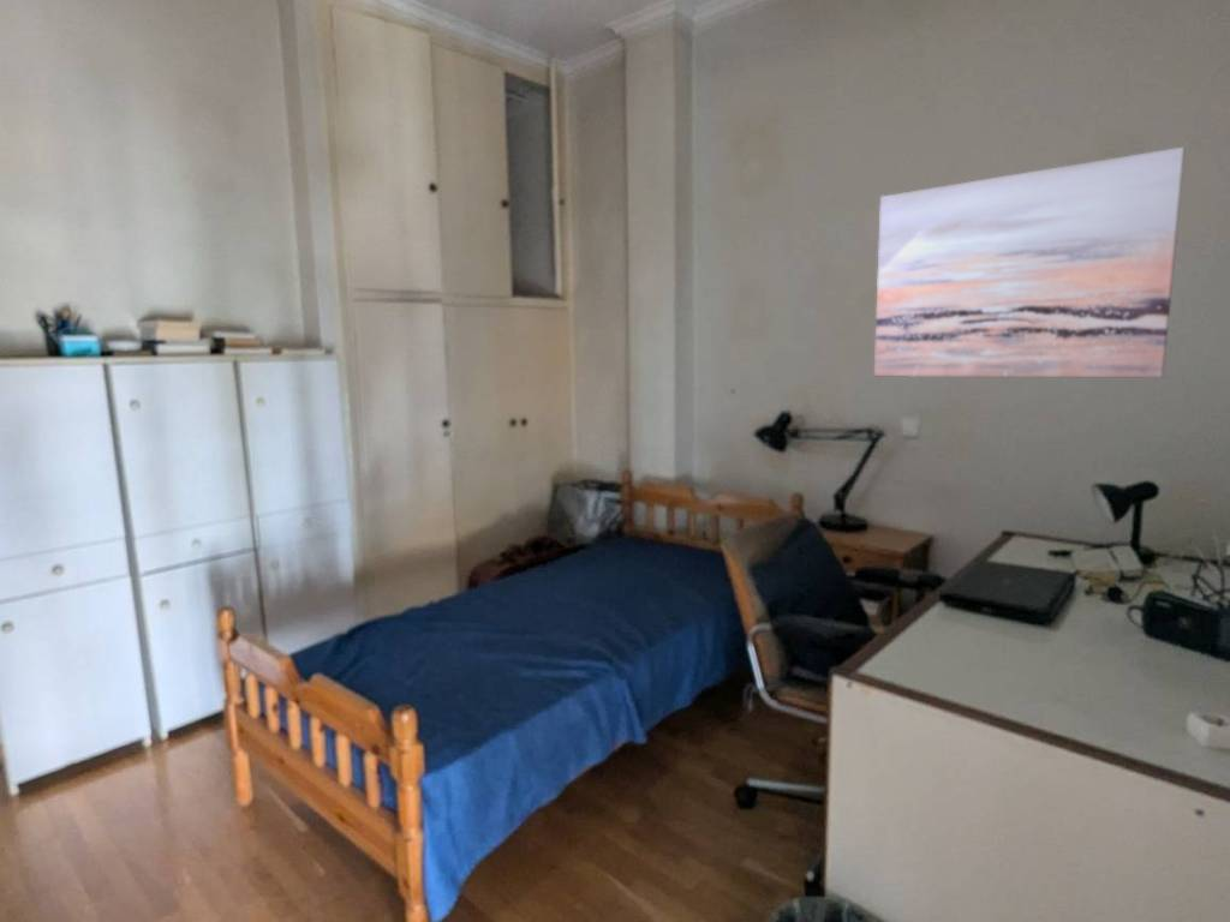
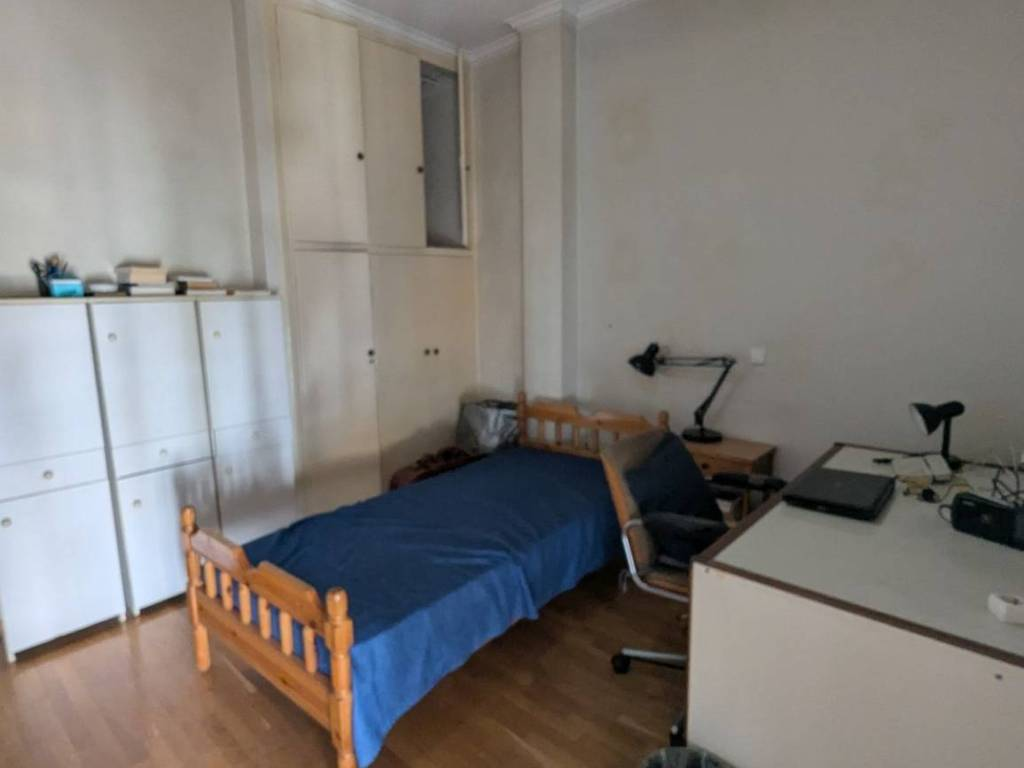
- wall art [873,146,1187,379]
